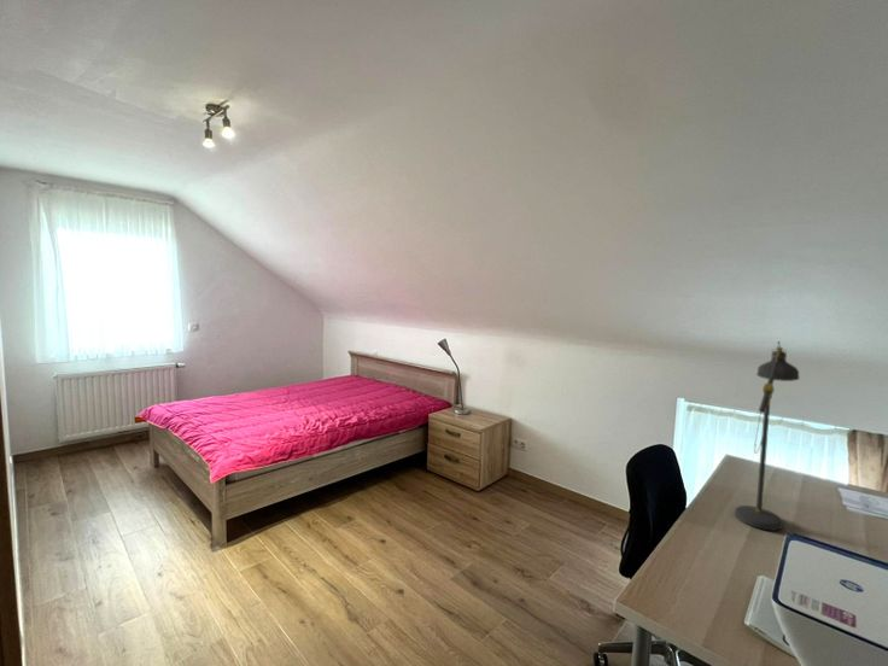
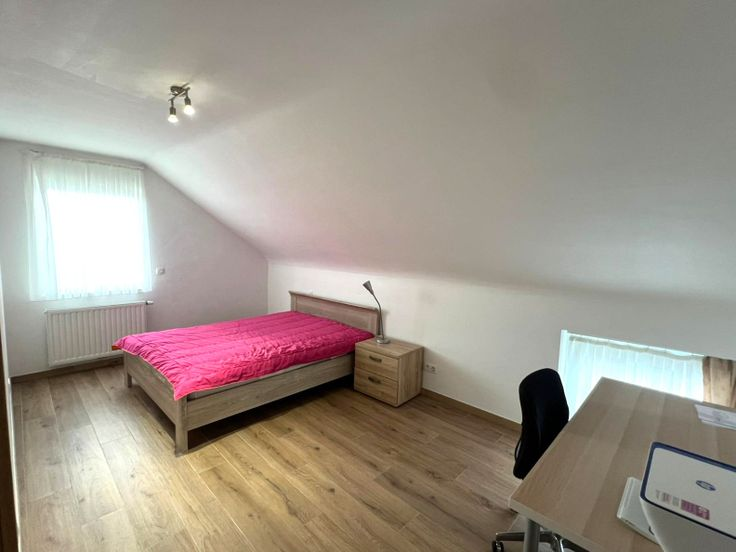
- desk lamp [734,339,801,532]
